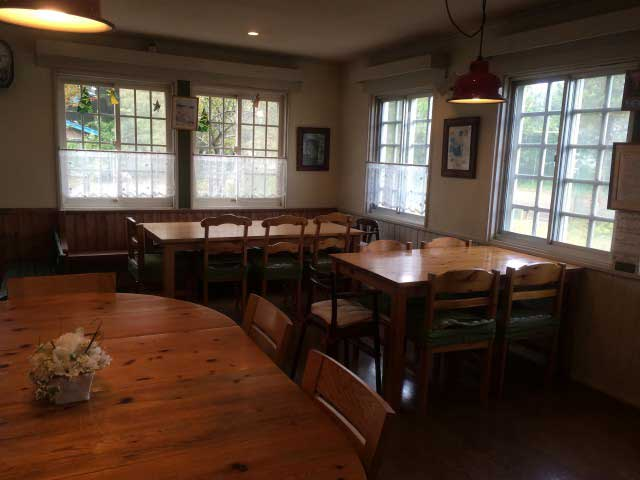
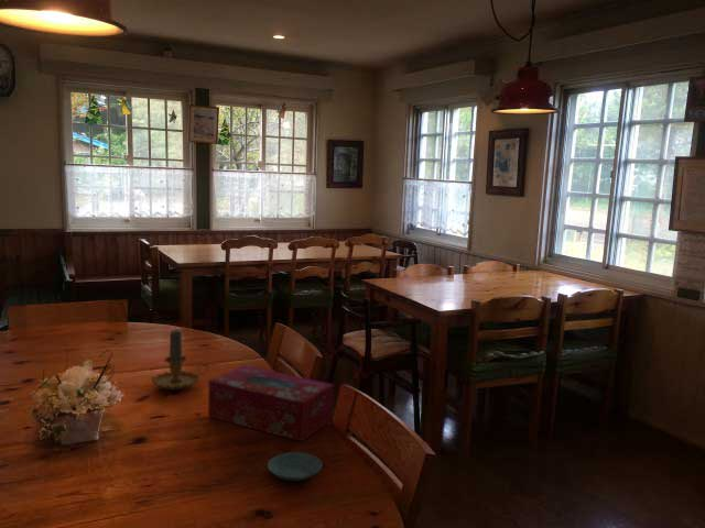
+ tissue box [207,364,335,442]
+ saucer [267,451,323,482]
+ candle [151,328,209,392]
